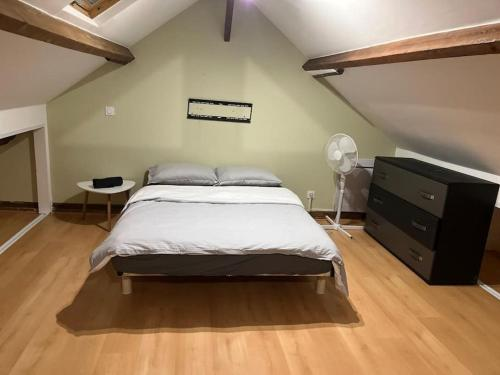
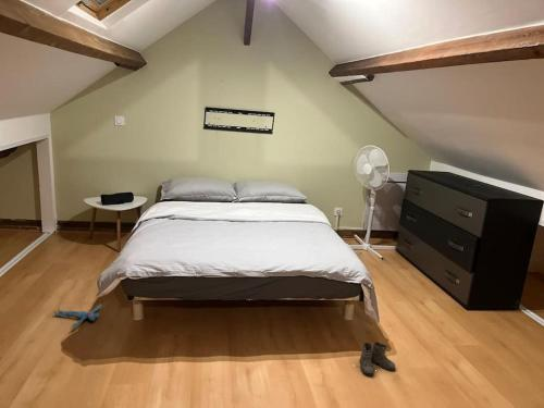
+ boots [357,341,396,376]
+ plush toy [52,304,102,331]
